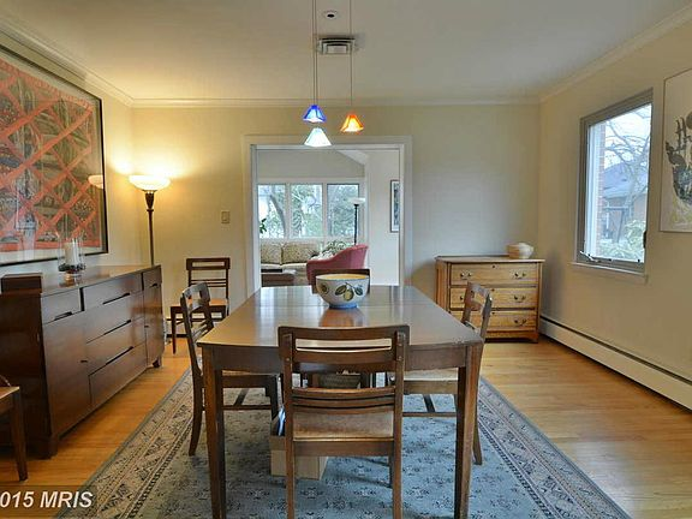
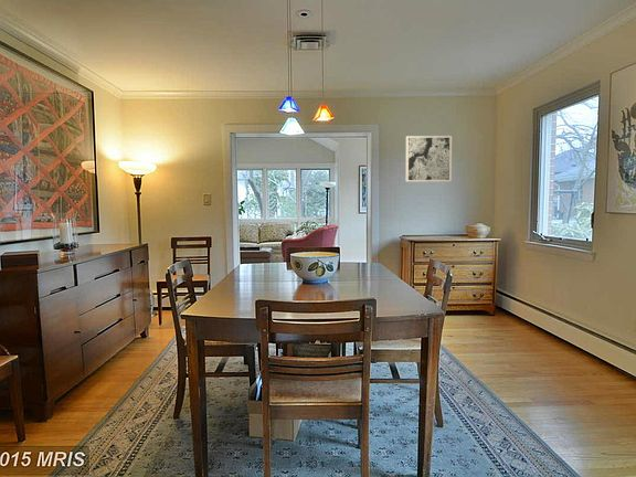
+ wall art [405,135,453,183]
